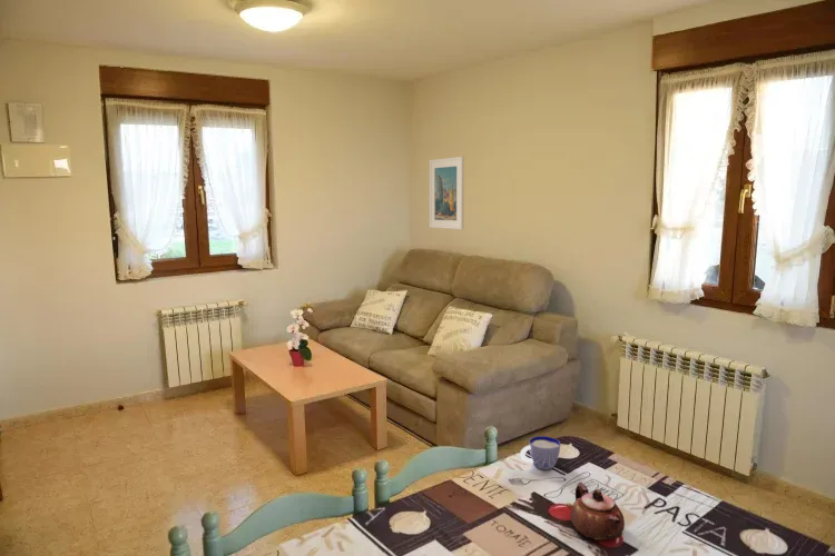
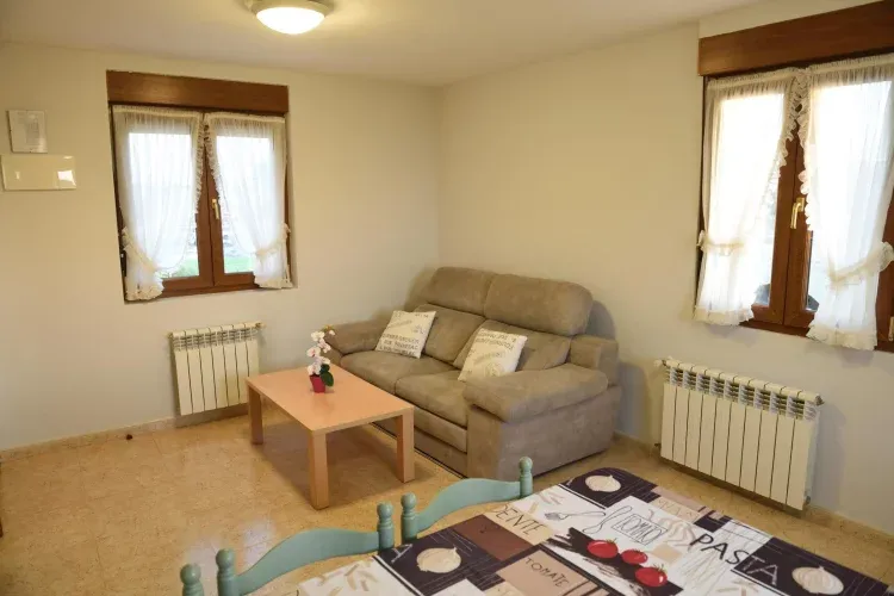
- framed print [429,156,465,230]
- teapot [570,481,626,542]
- cup [519,435,561,470]
